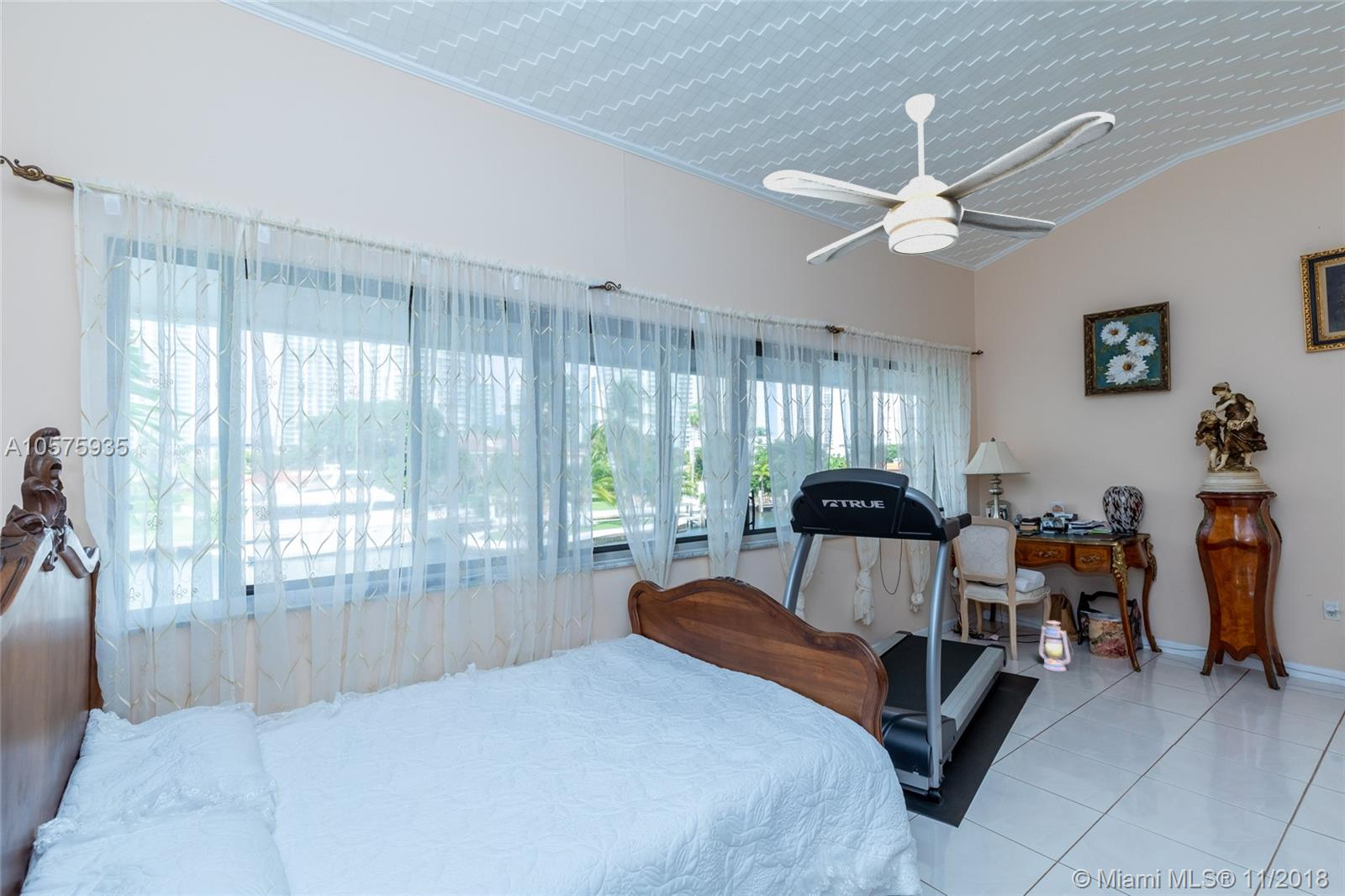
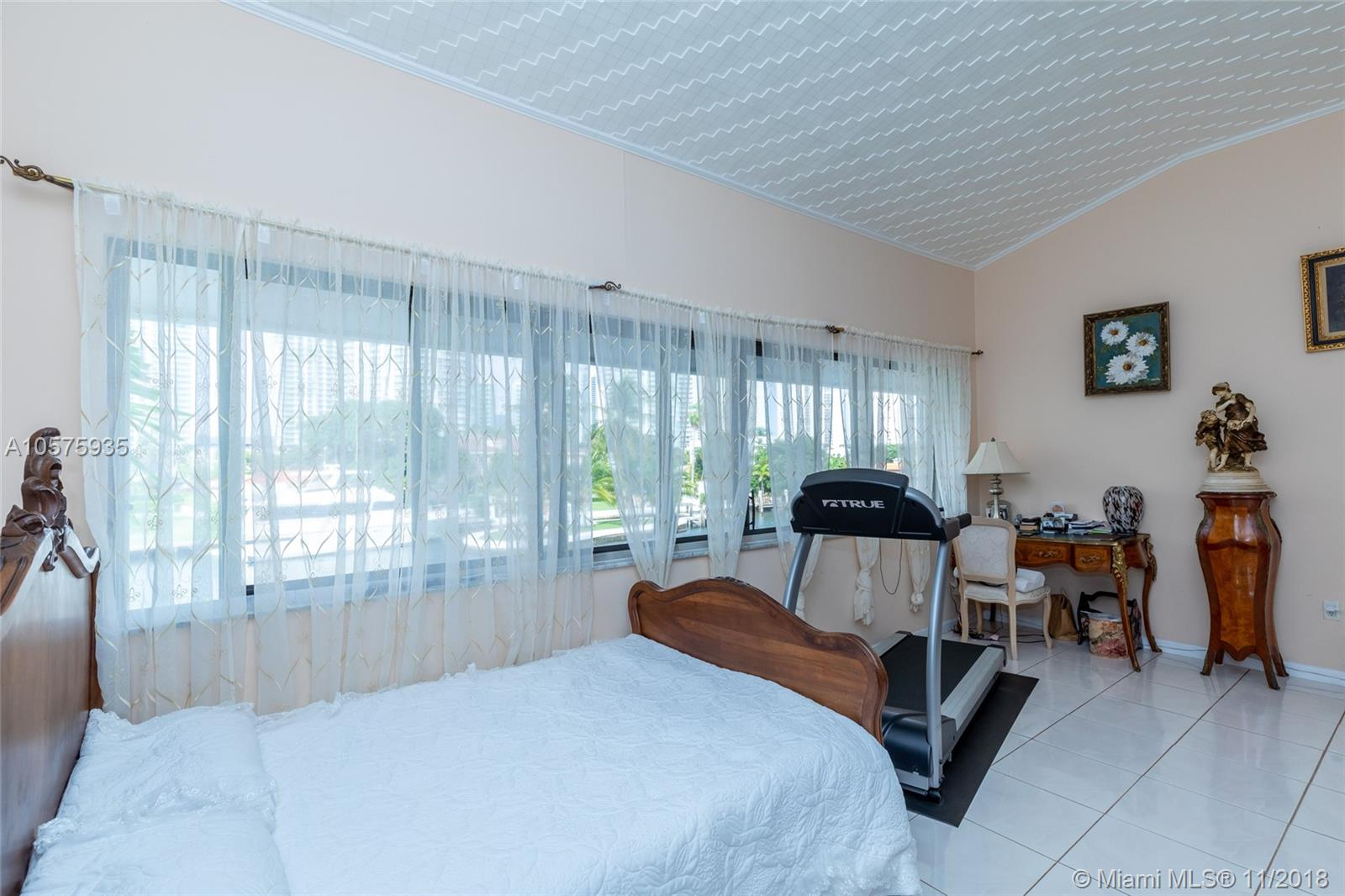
- ceiling fan [762,93,1116,266]
- lantern [1038,619,1073,672]
